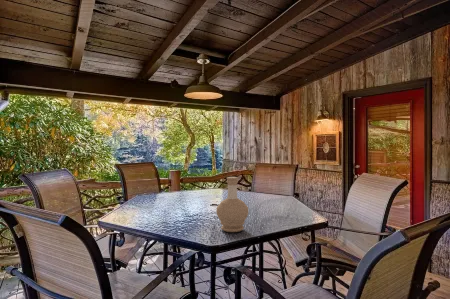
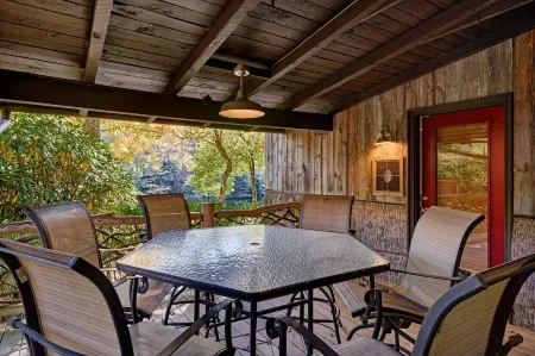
- bottle [215,176,249,233]
